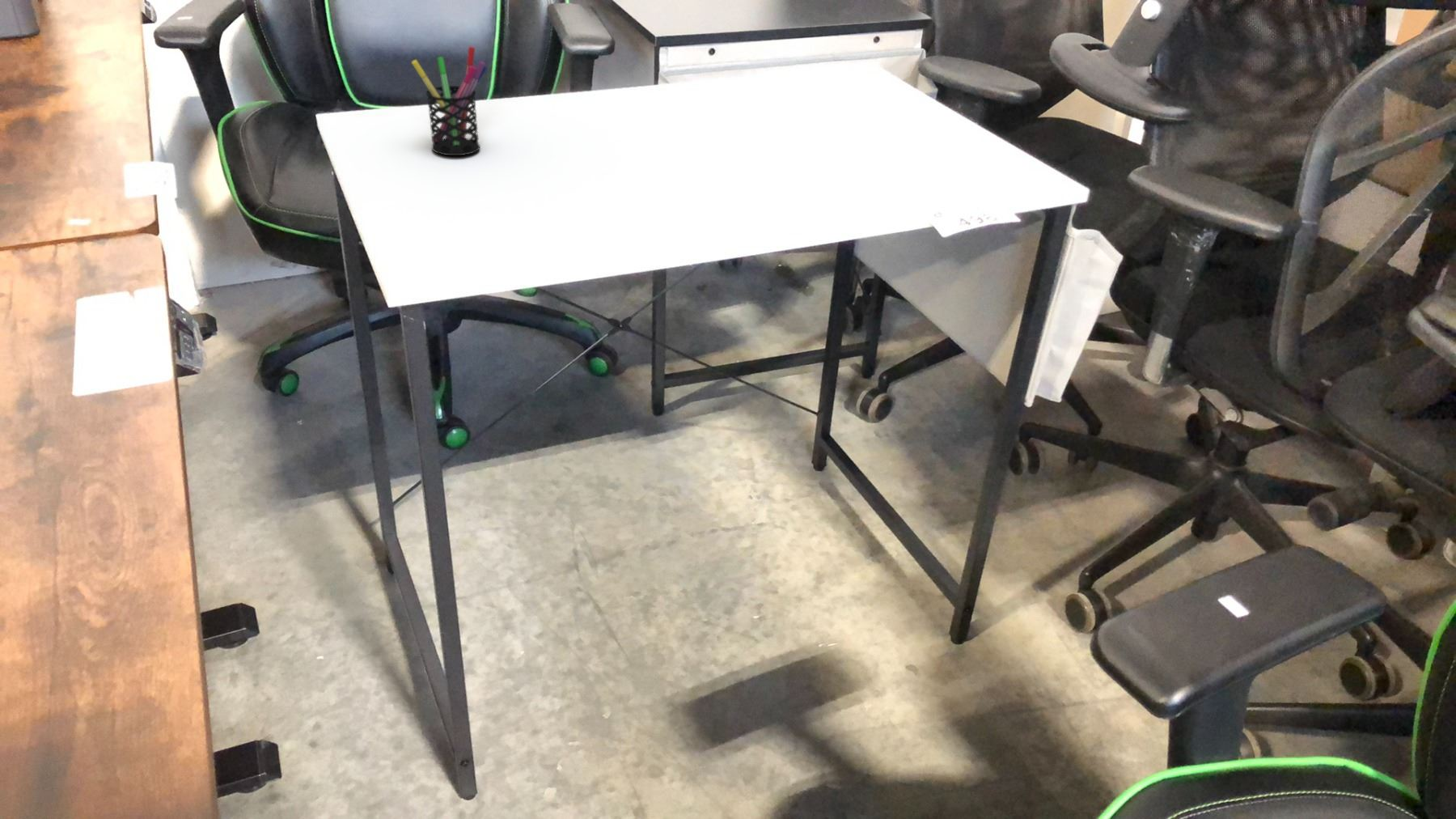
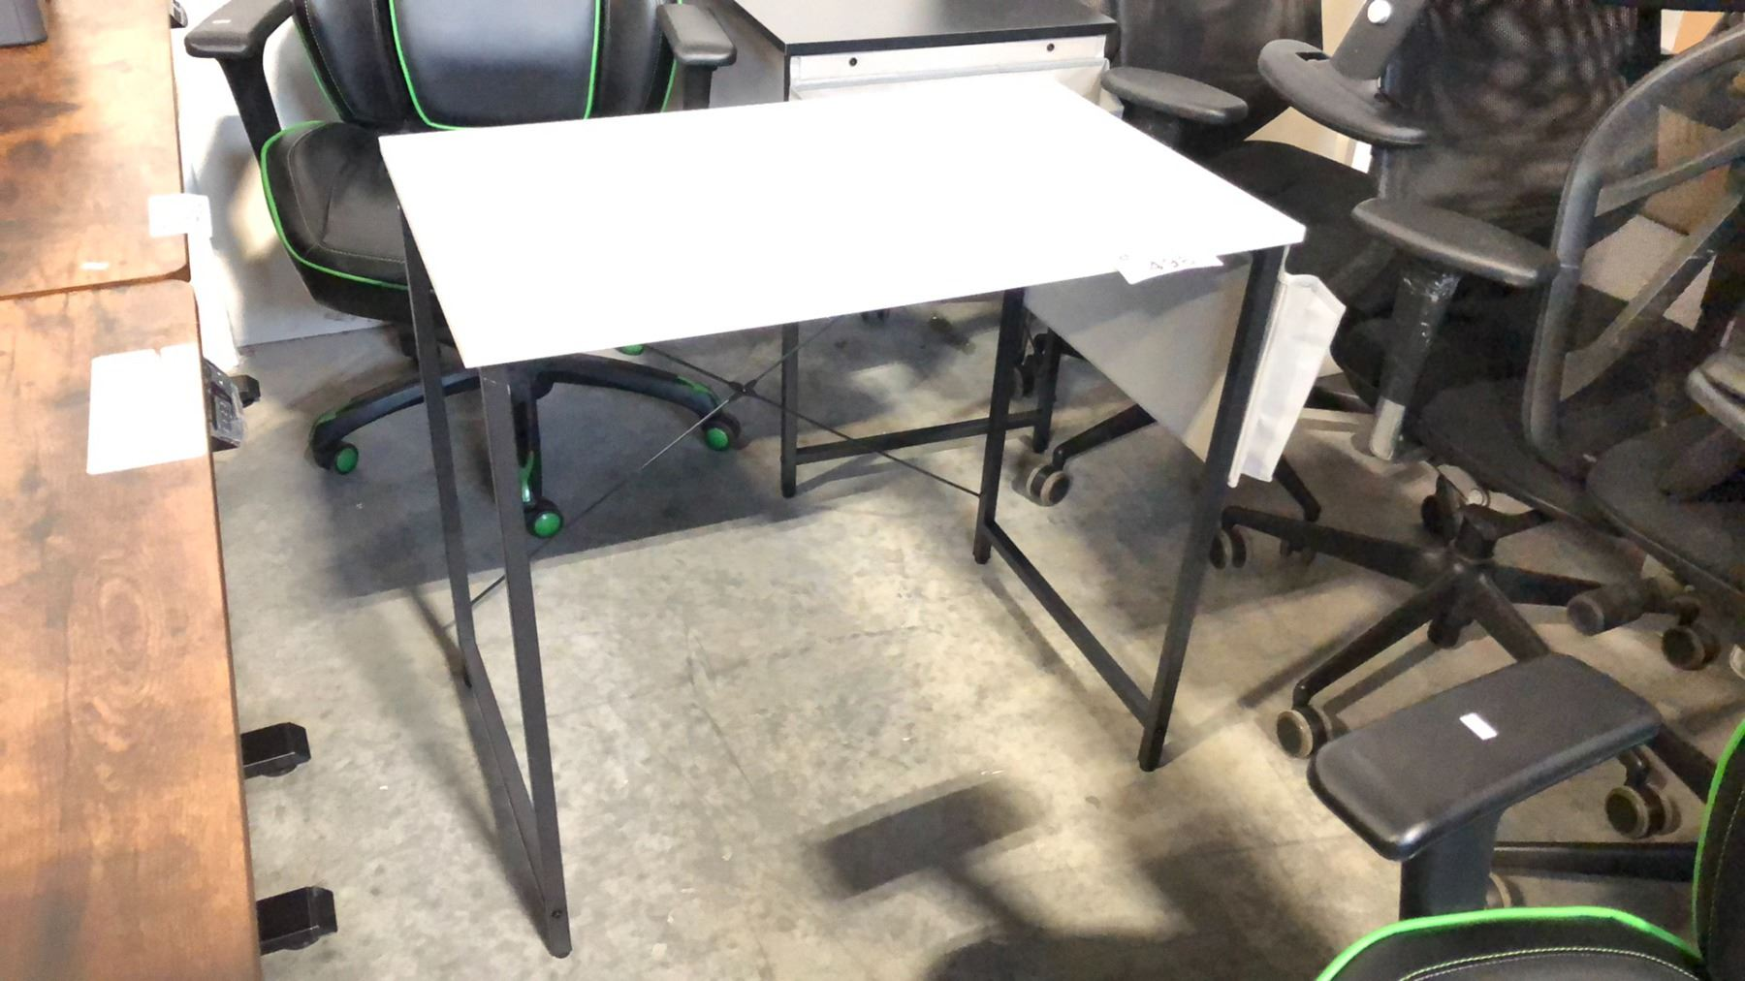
- pen holder [411,46,488,156]
